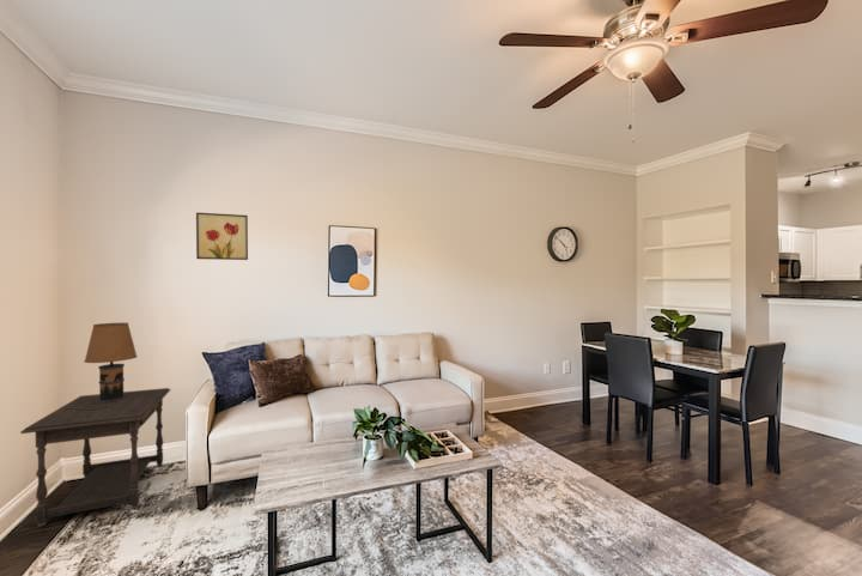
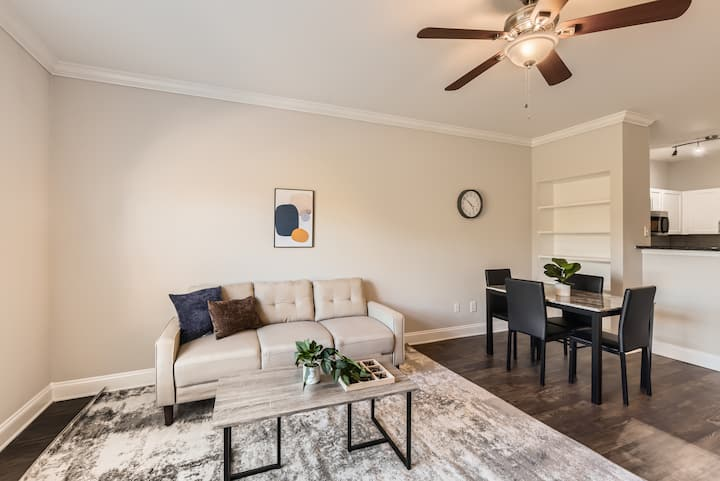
- table lamp [63,322,139,411]
- wall art [195,211,249,261]
- side table [19,387,171,528]
